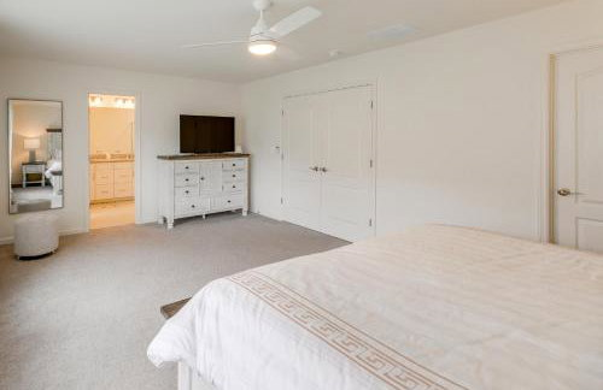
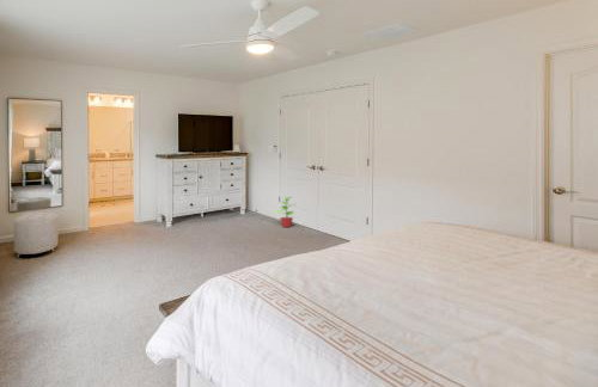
+ potted plant [271,196,295,228]
